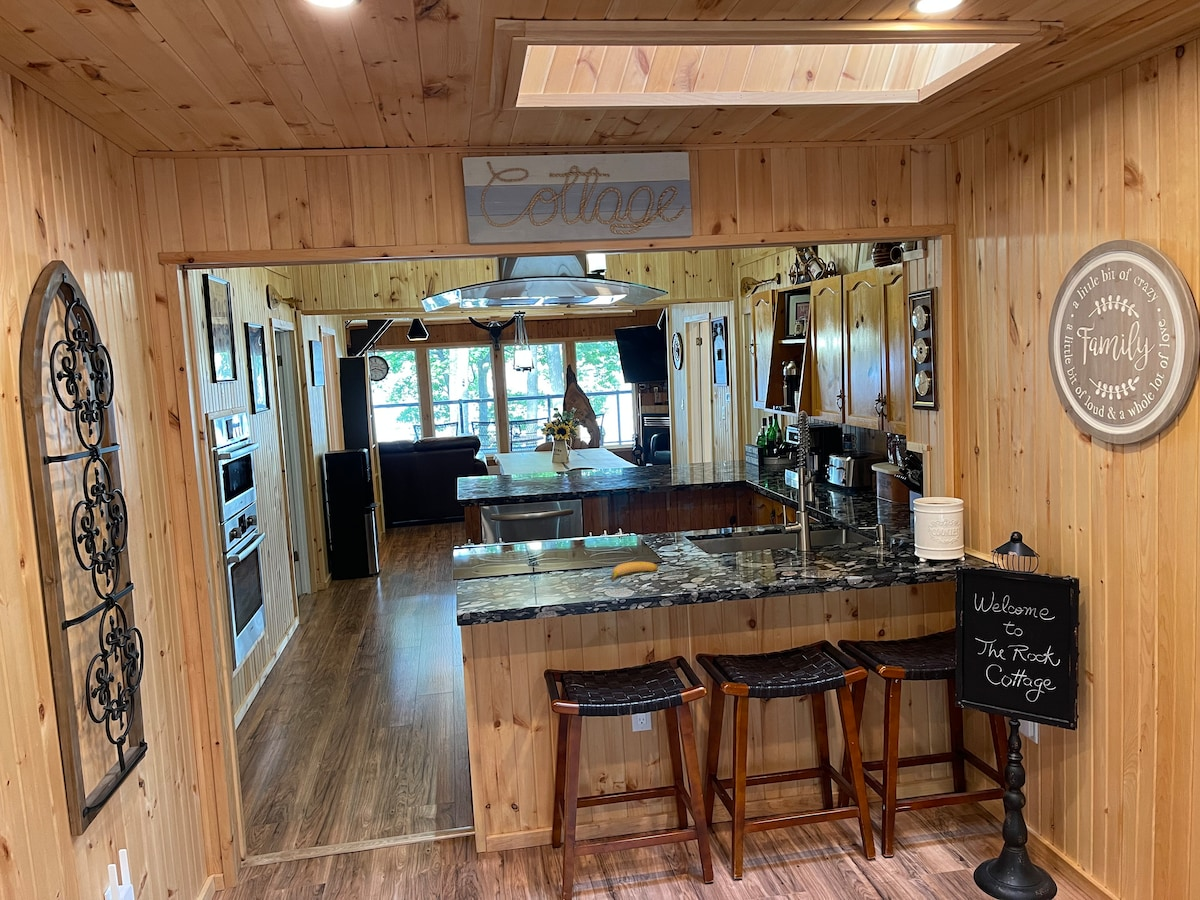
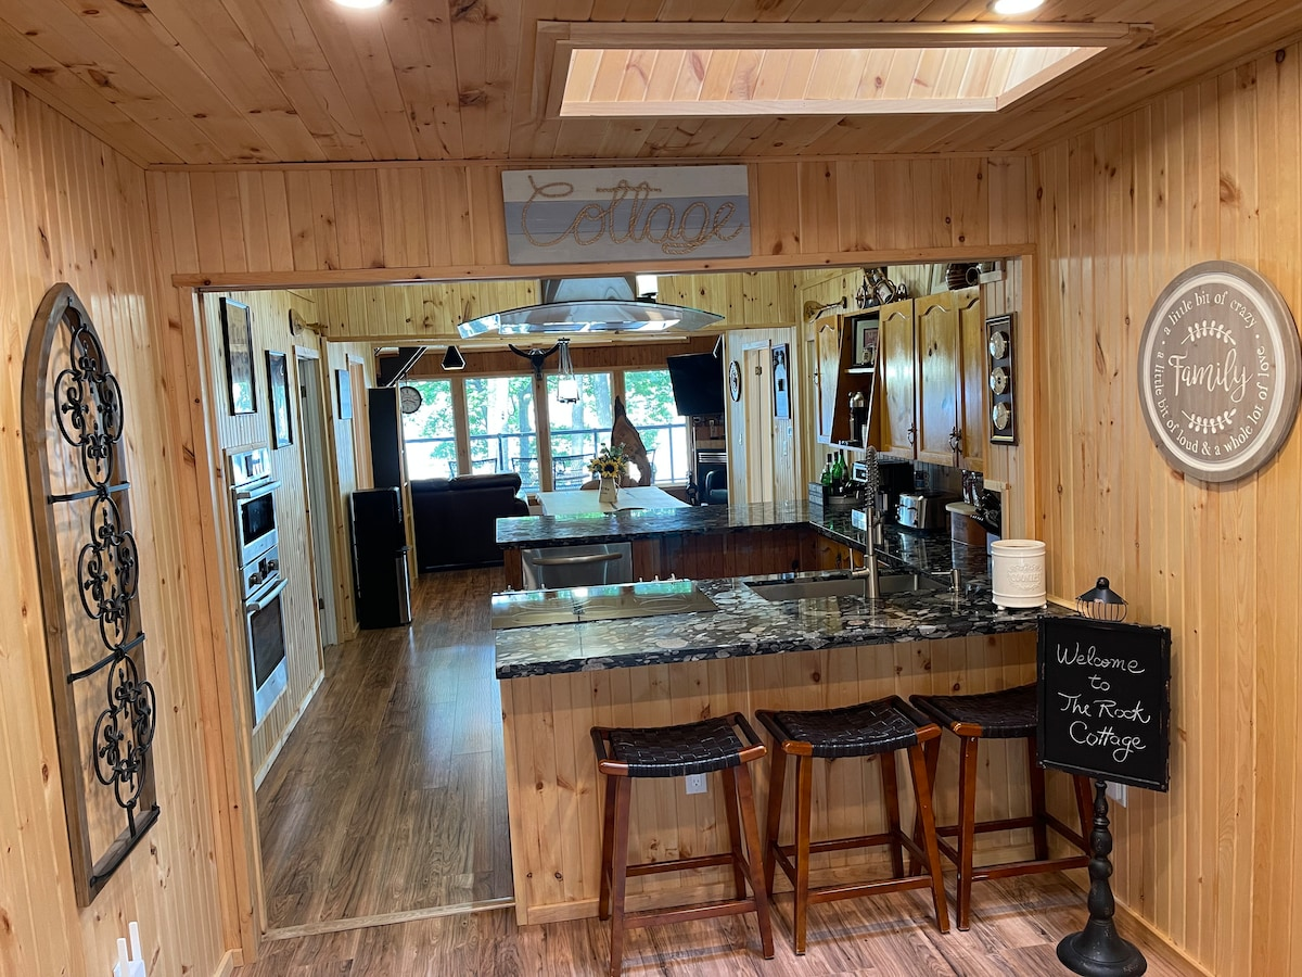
- banana [611,561,659,581]
